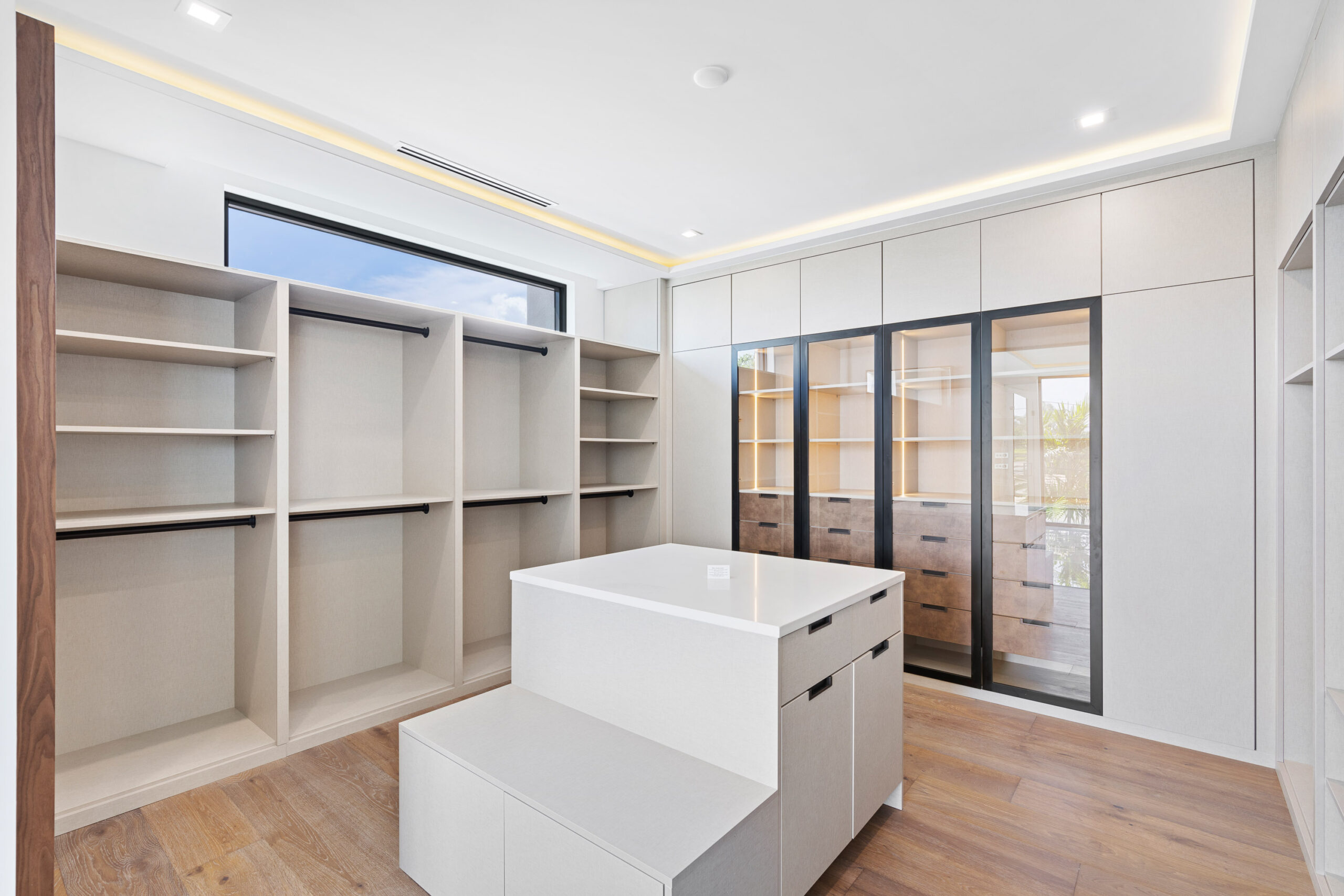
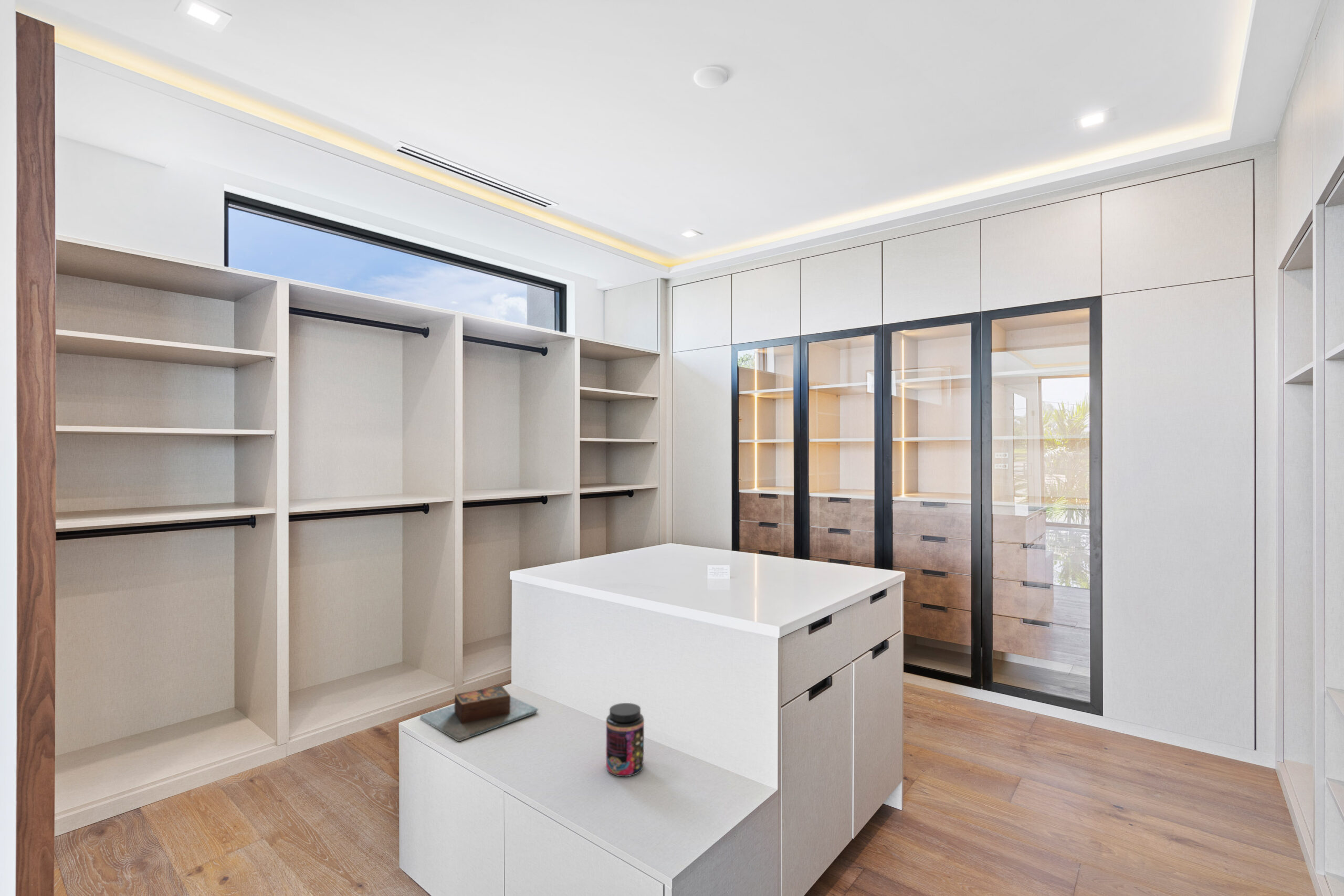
+ jar [605,702,645,777]
+ wooden box [419,685,539,742]
